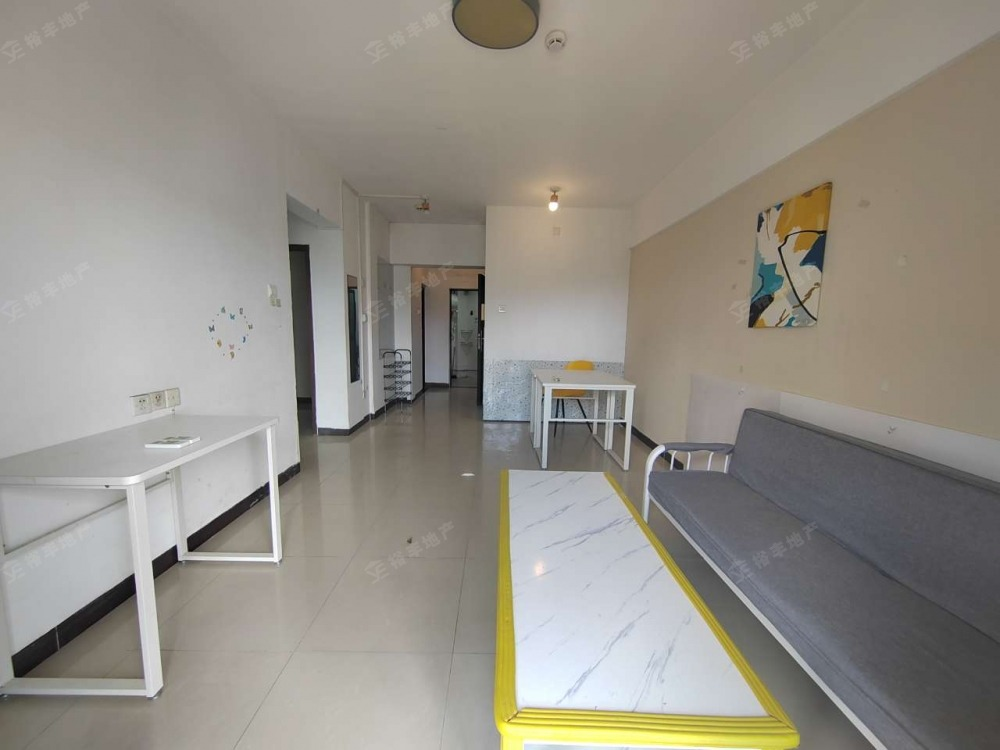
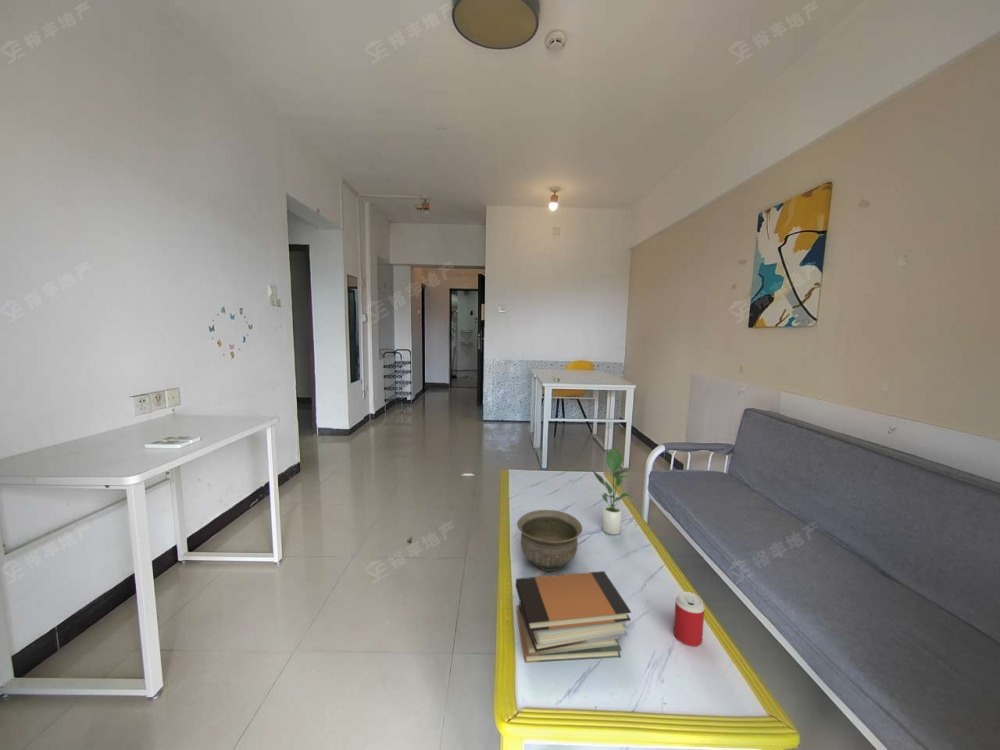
+ bowl [516,509,583,572]
+ book stack [515,570,632,664]
+ beverage can [673,591,706,648]
+ potted plant [591,446,633,536]
